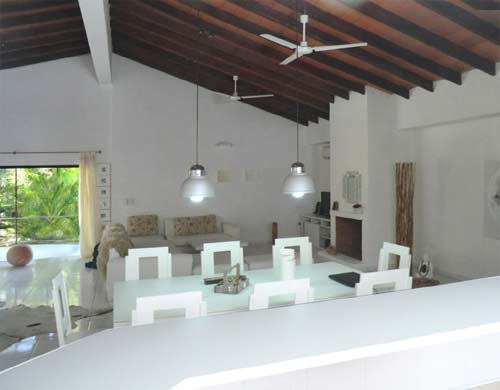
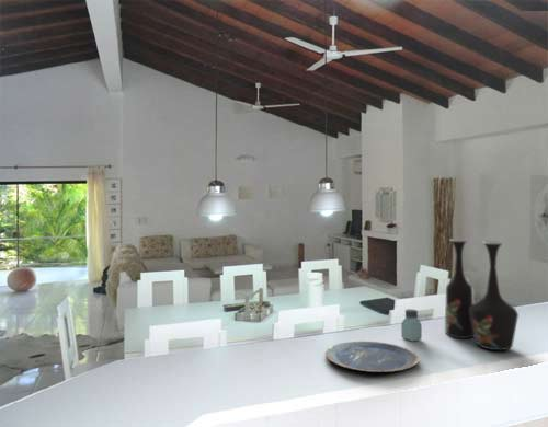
+ saltshaker [400,308,423,342]
+ vase [444,238,520,351]
+ plate [324,341,420,373]
